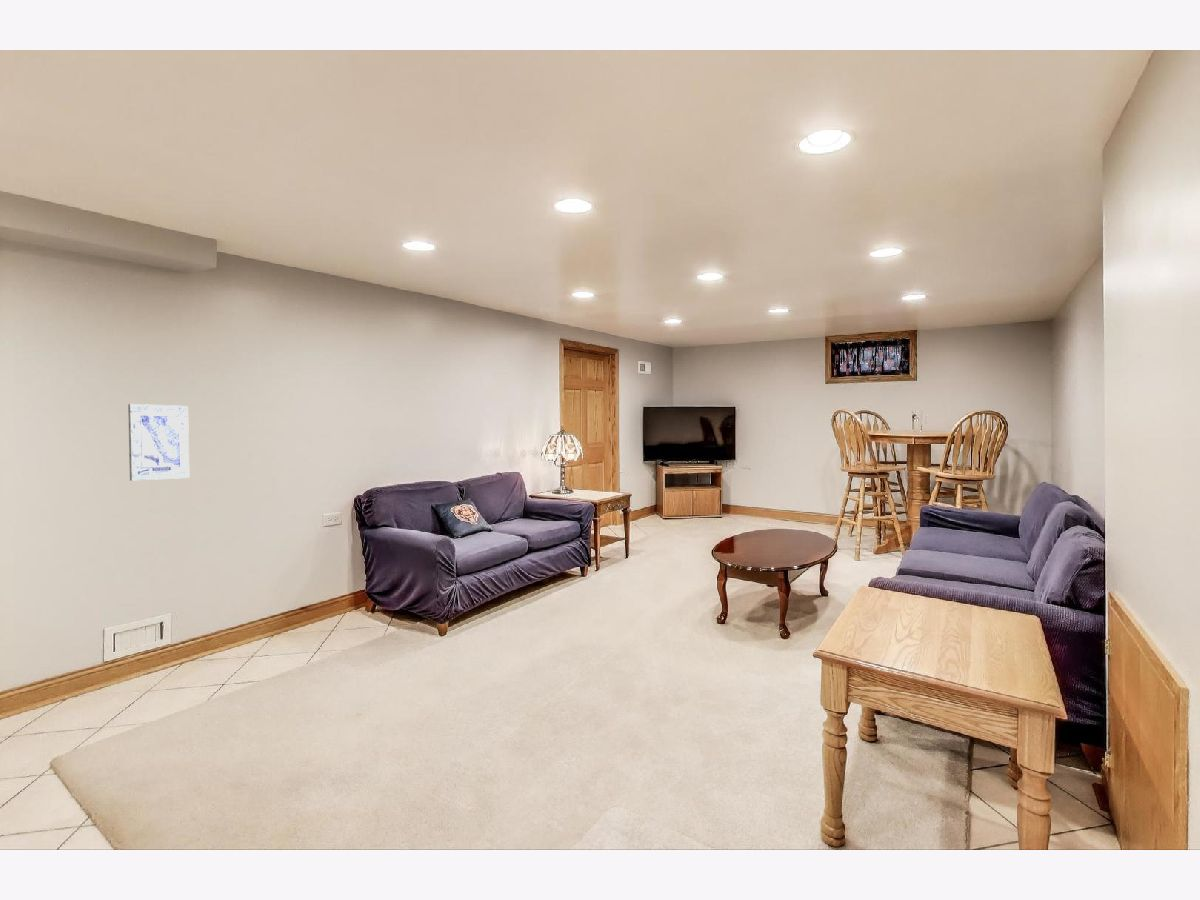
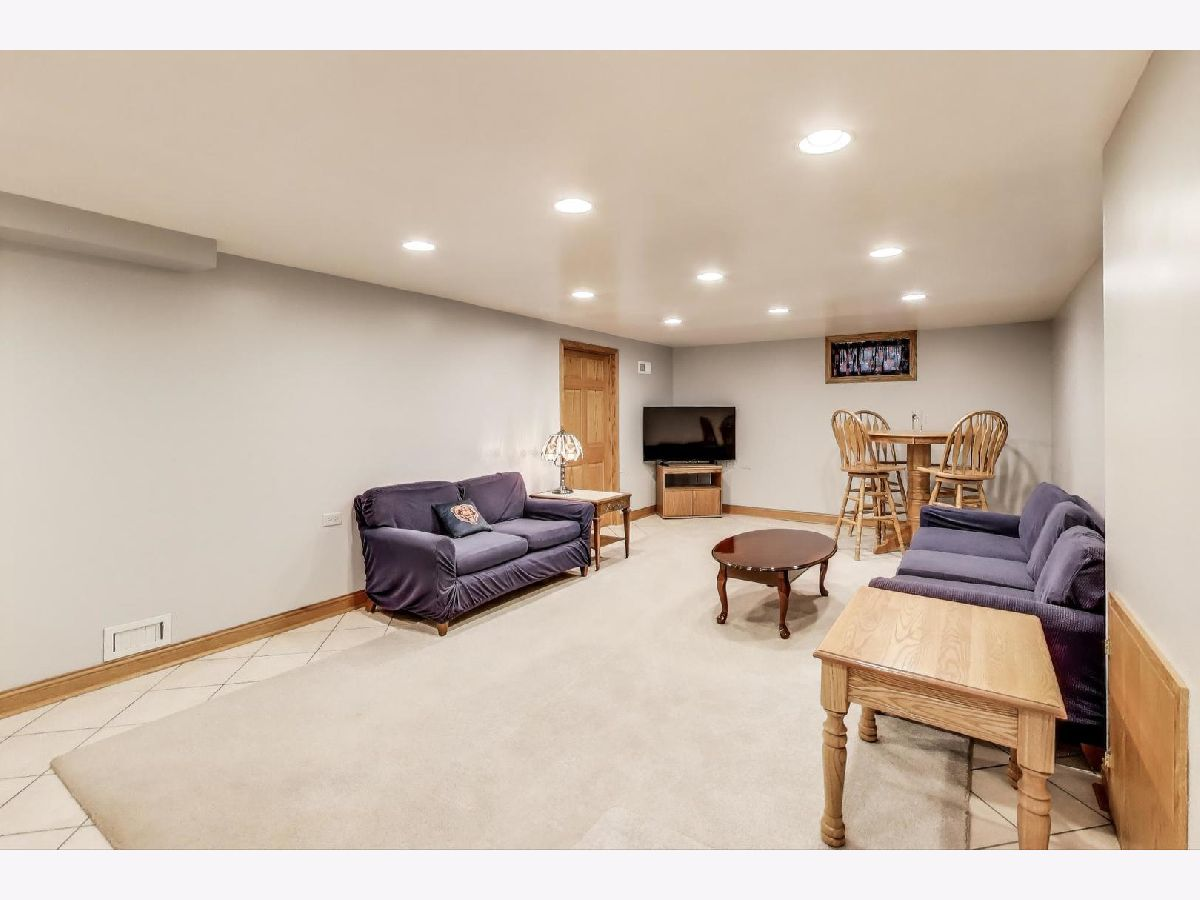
- wall art [127,403,190,482]
